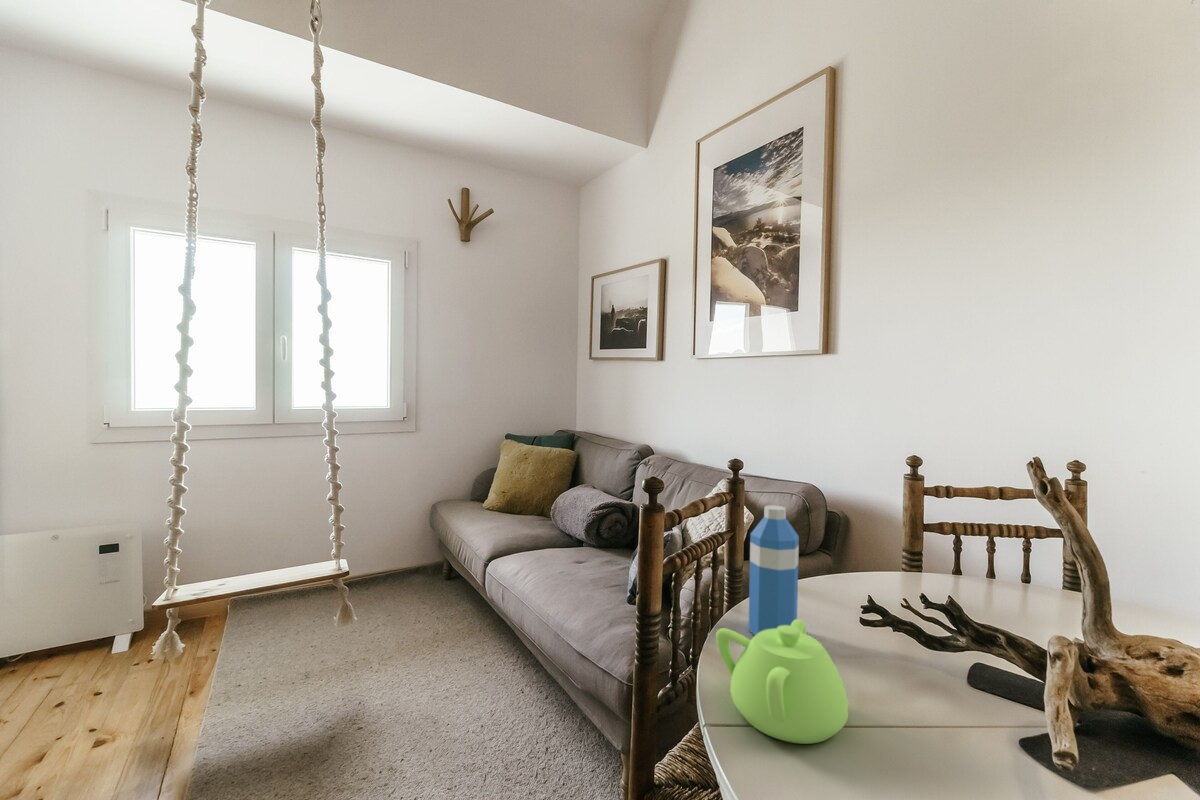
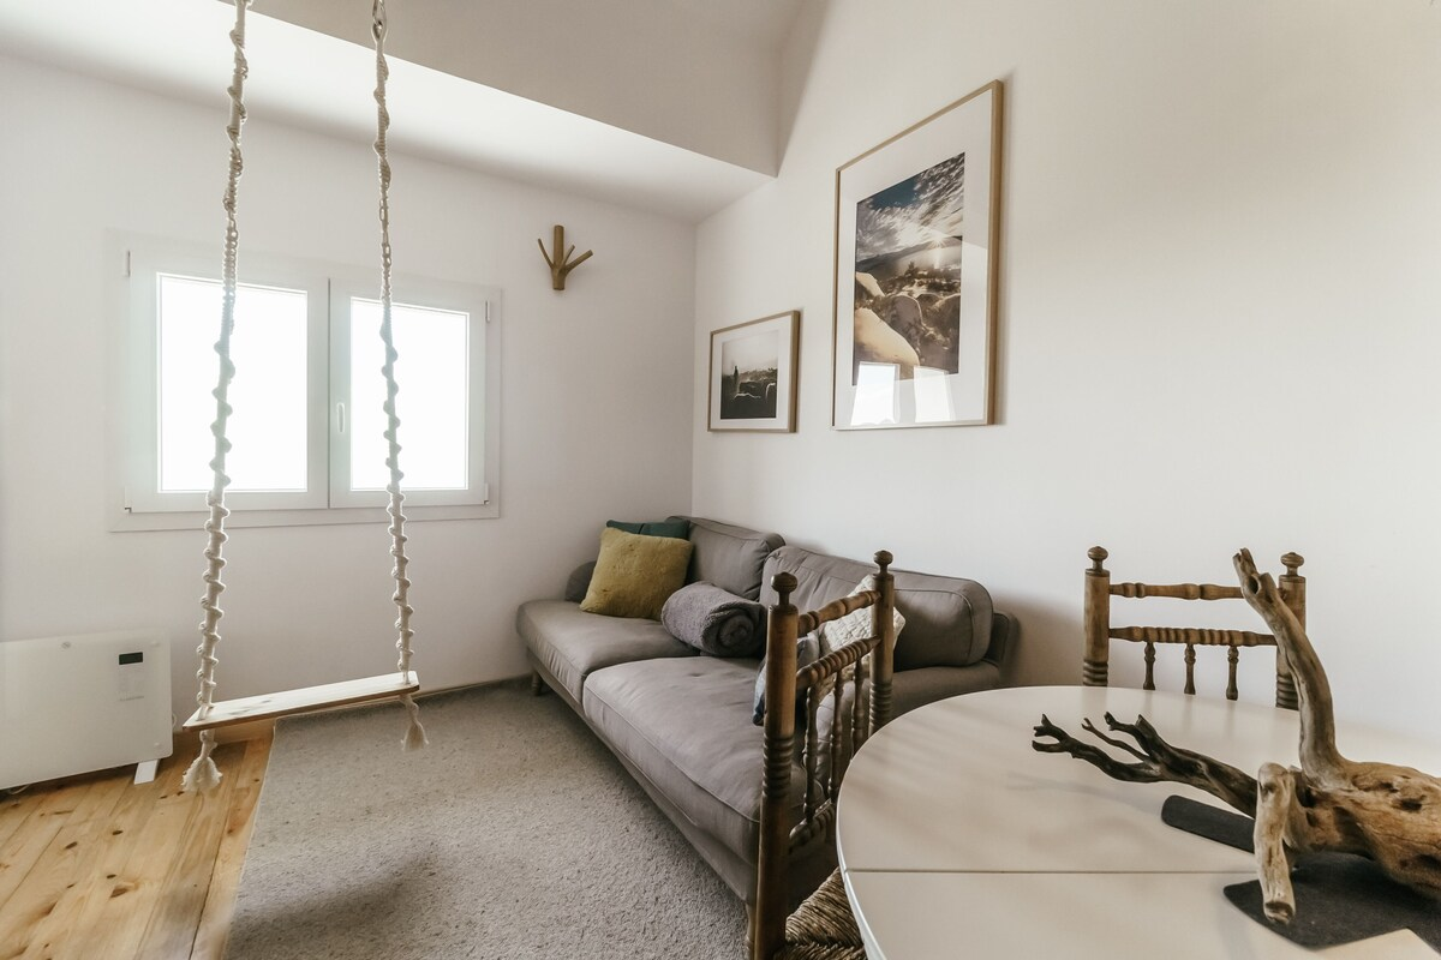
- water bottle [748,504,800,636]
- teapot [715,618,849,745]
